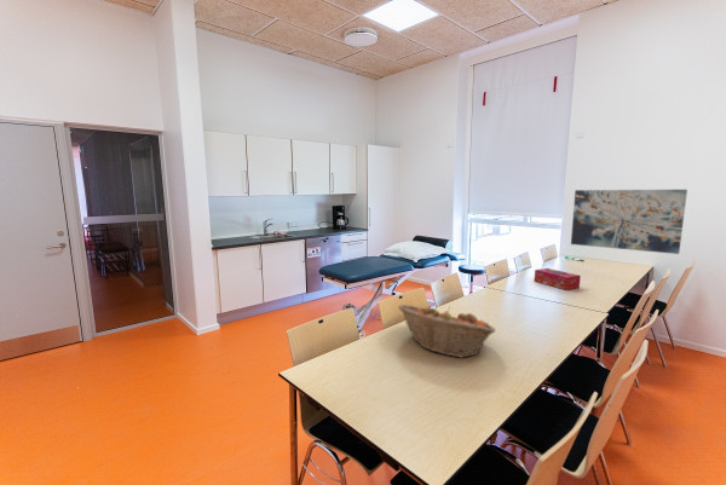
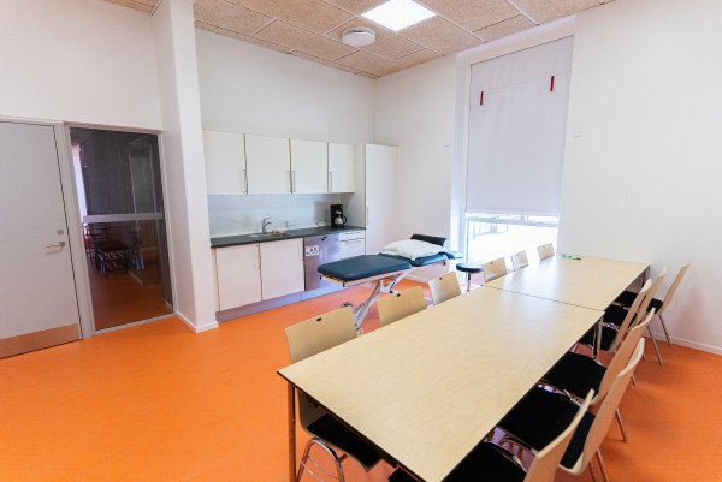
- tissue box [534,267,582,291]
- fruit basket [397,304,497,359]
- wall art [570,189,688,255]
